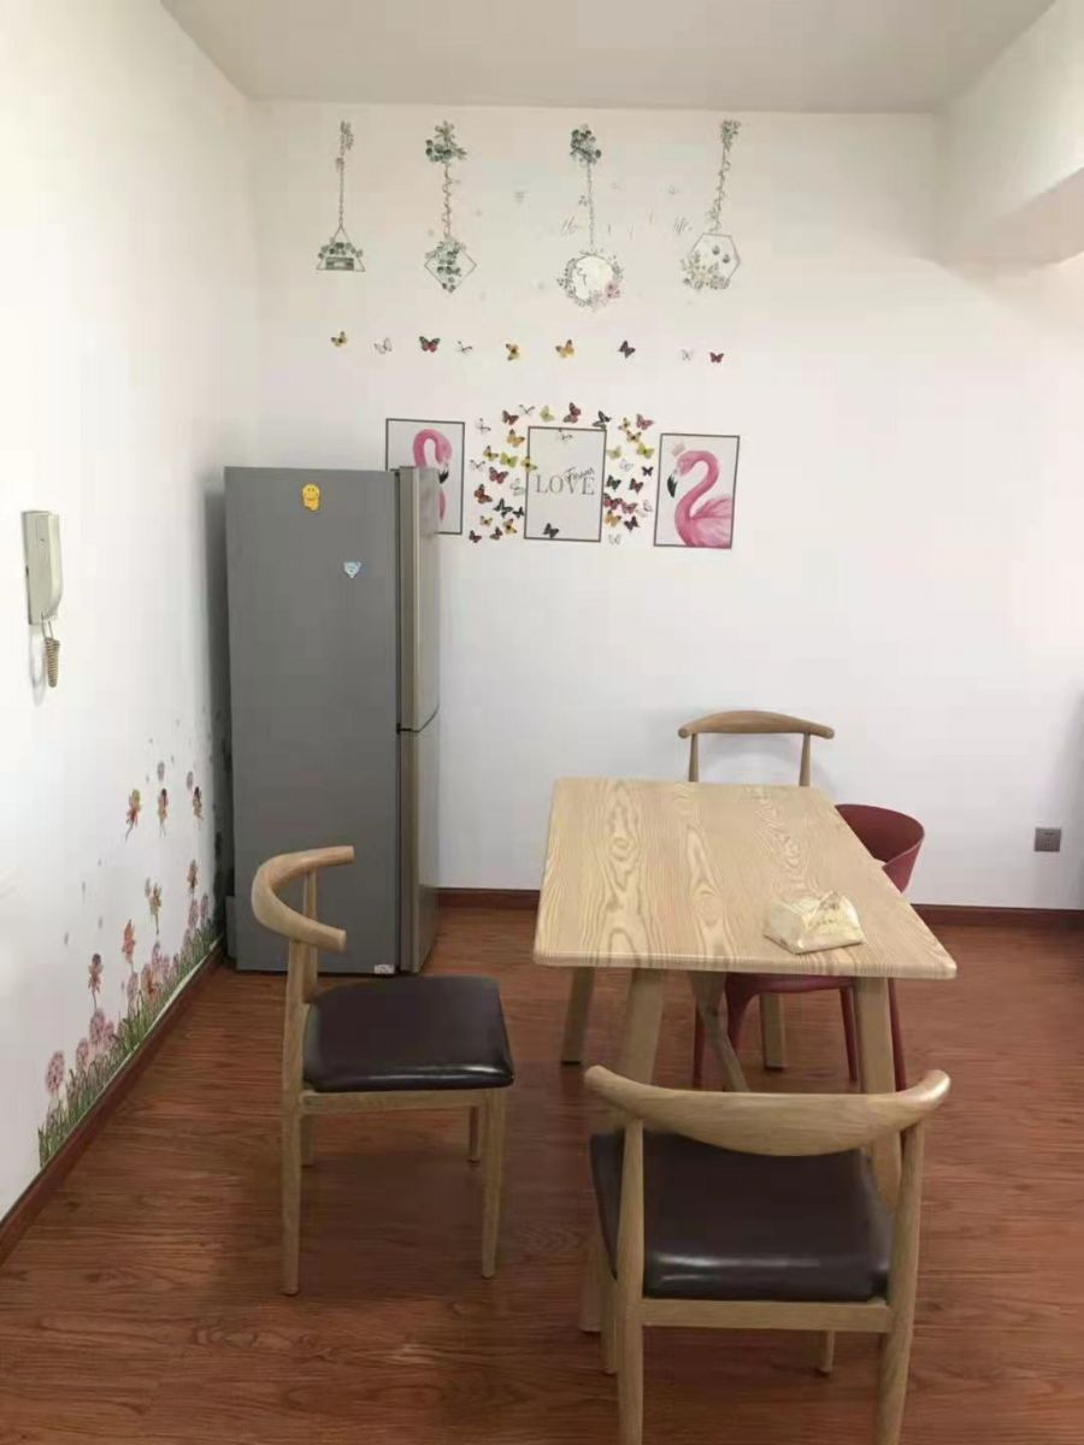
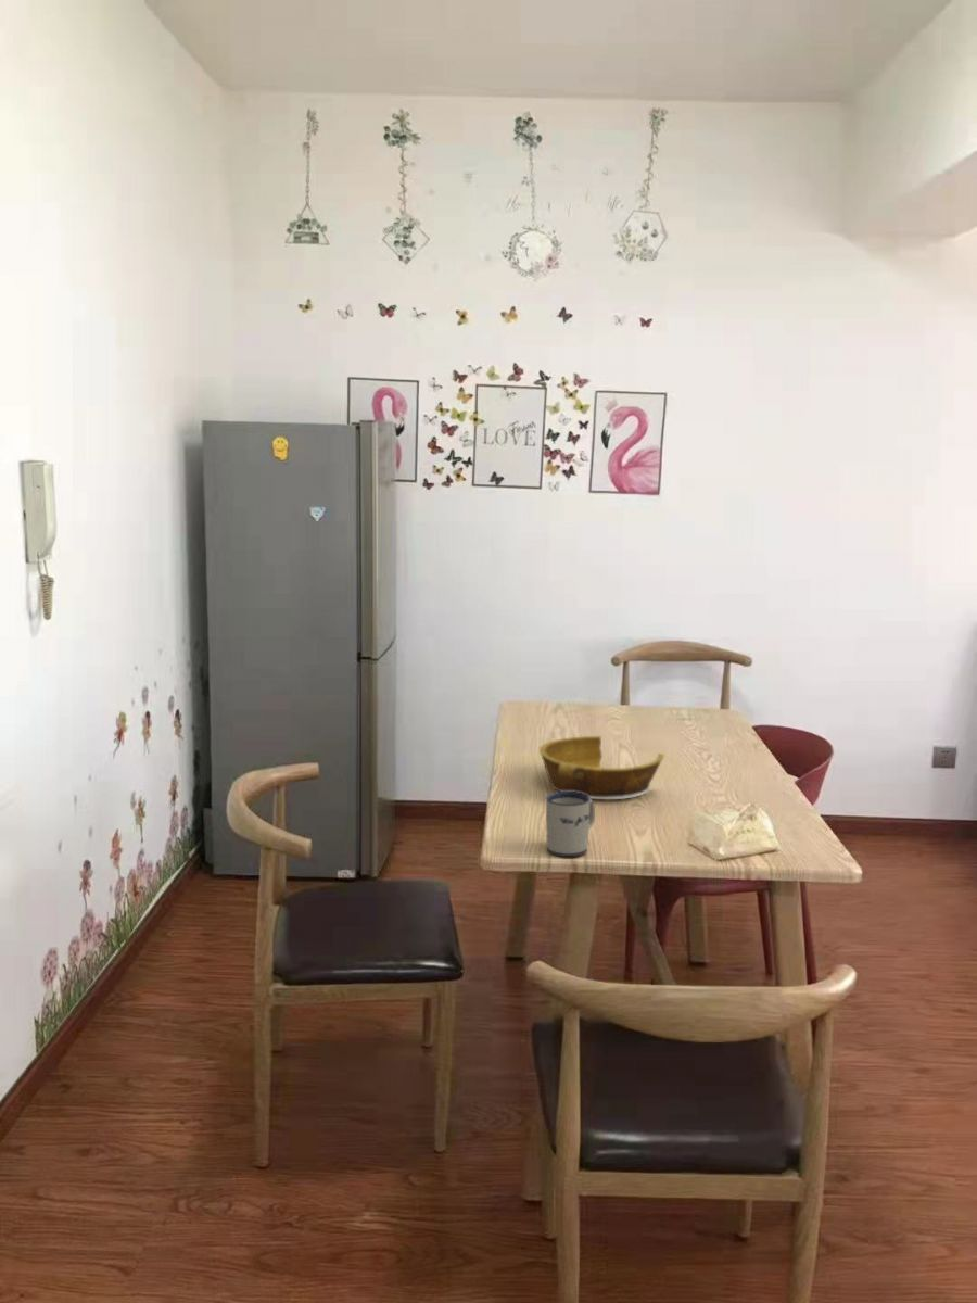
+ bowl [538,735,665,800]
+ mug [545,790,596,858]
